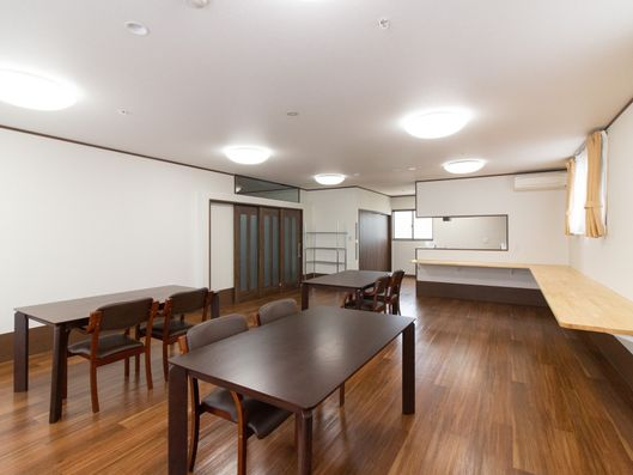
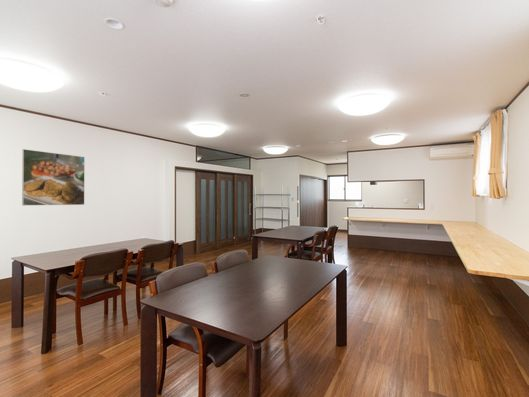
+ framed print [21,148,86,206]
